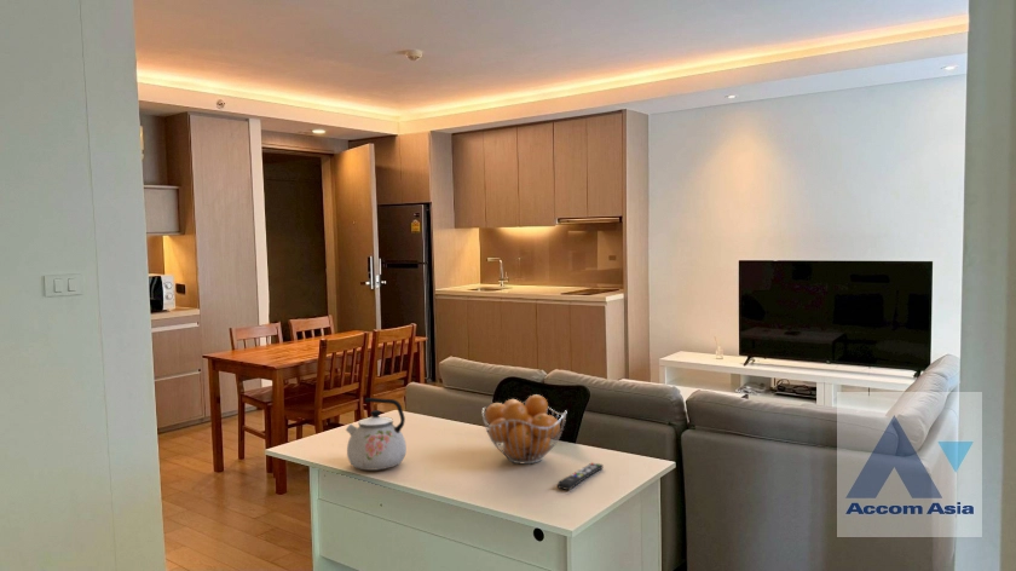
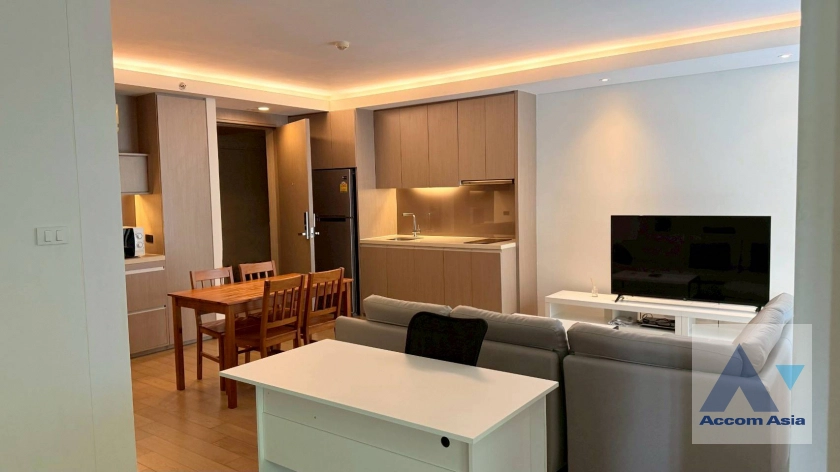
- remote control [556,462,605,491]
- kettle [345,397,408,471]
- fruit basket [481,394,568,465]
